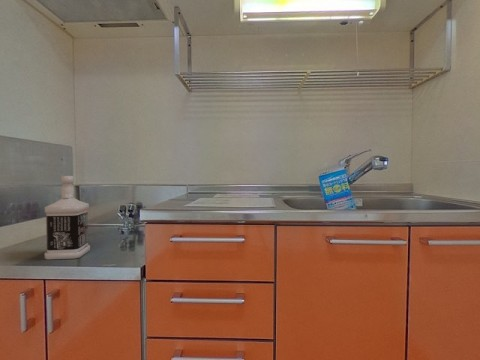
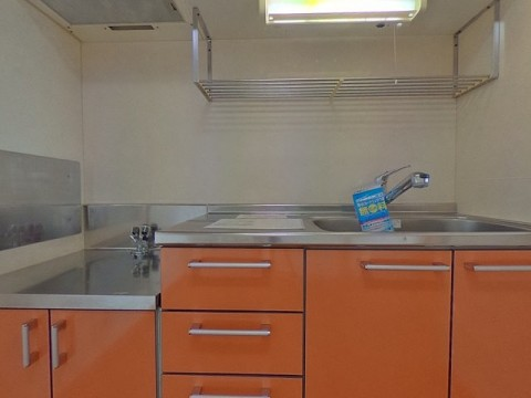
- bottle [44,175,91,260]
